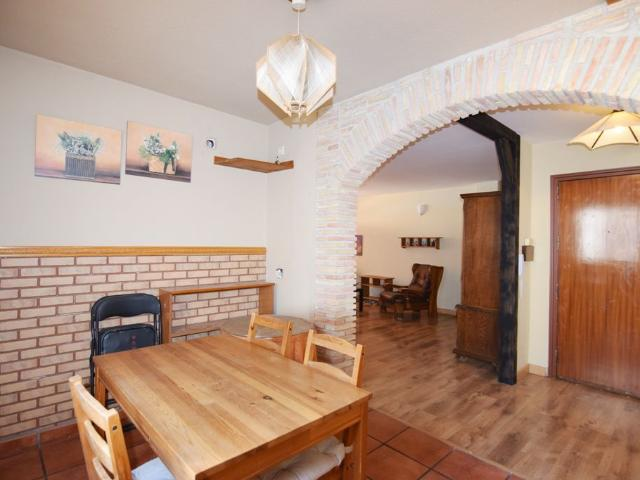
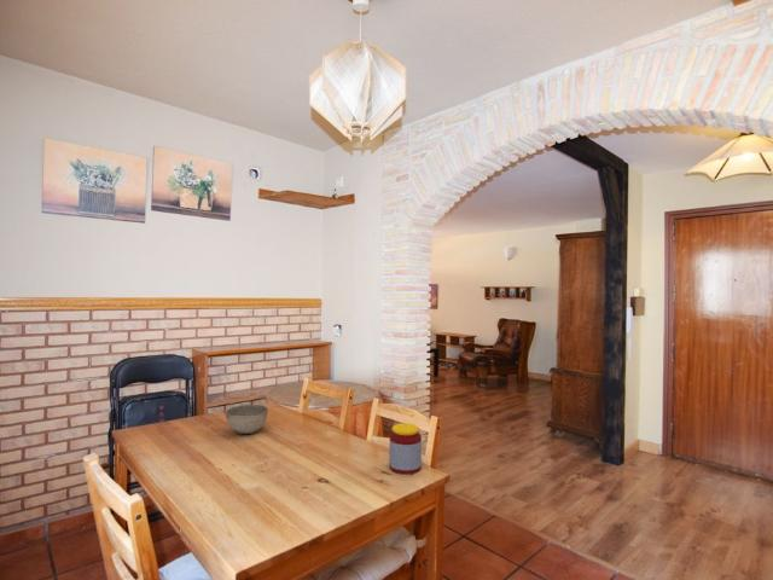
+ jar [388,422,423,476]
+ bowl [225,404,269,435]
